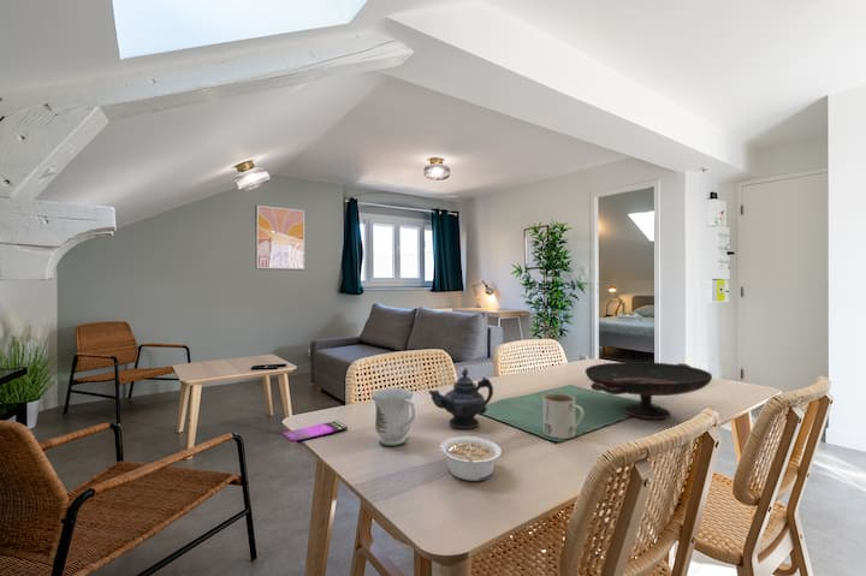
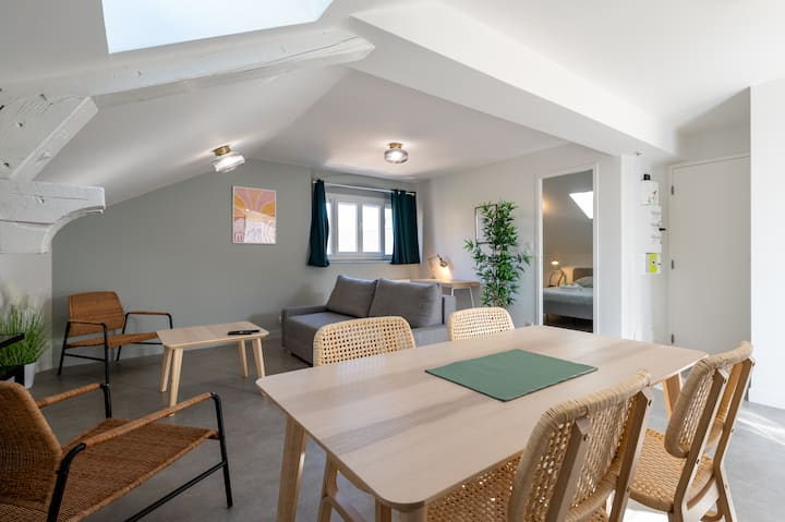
- legume [439,435,503,482]
- mug [541,392,586,440]
- teapot [427,367,494,430]
- decorative bowl [585,361,713,420]
- mug [370,387,416,447]
- smartphone [281,420,349,444]
